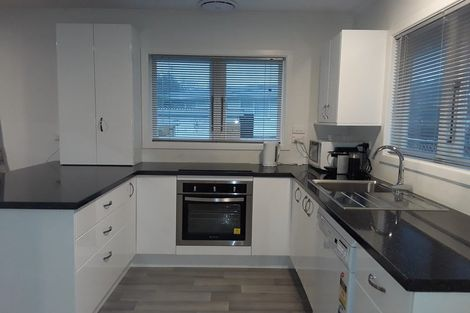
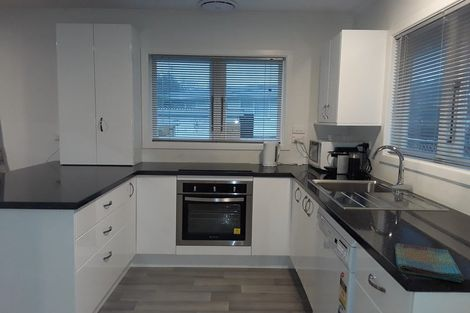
+ dish towel [394,242,465,283]
